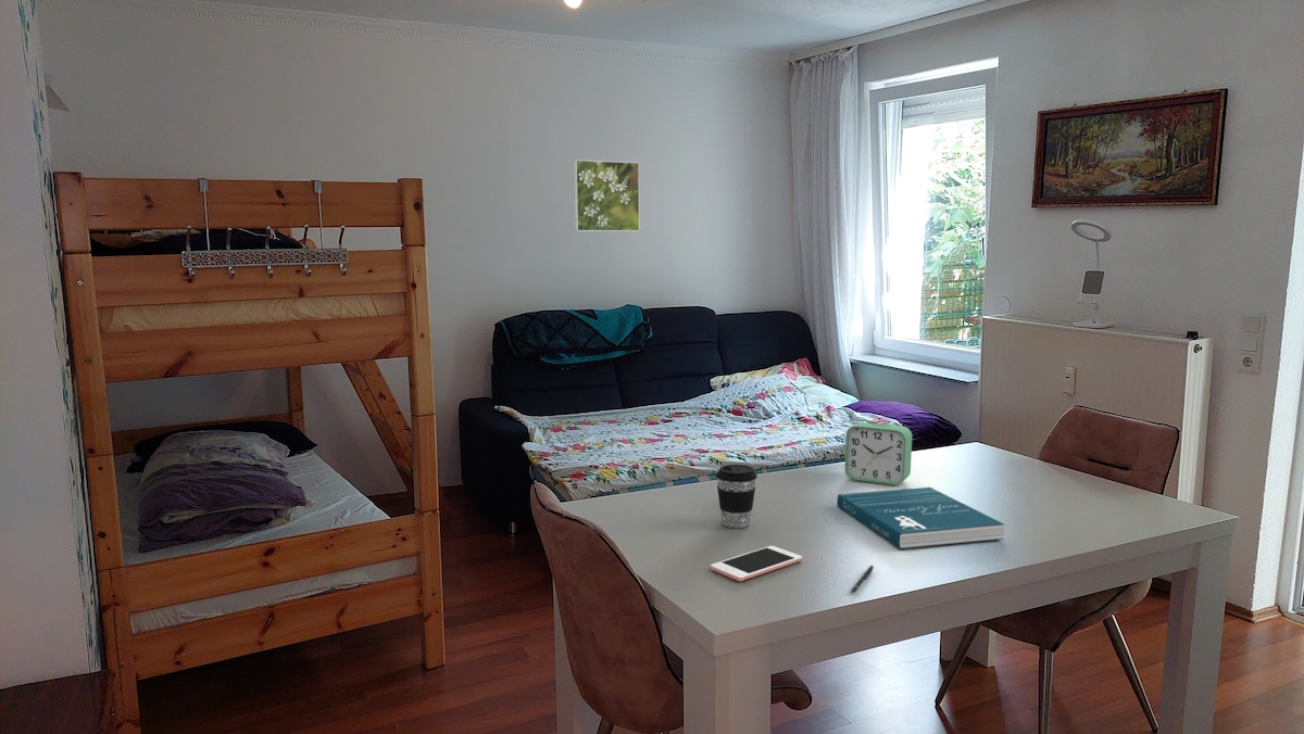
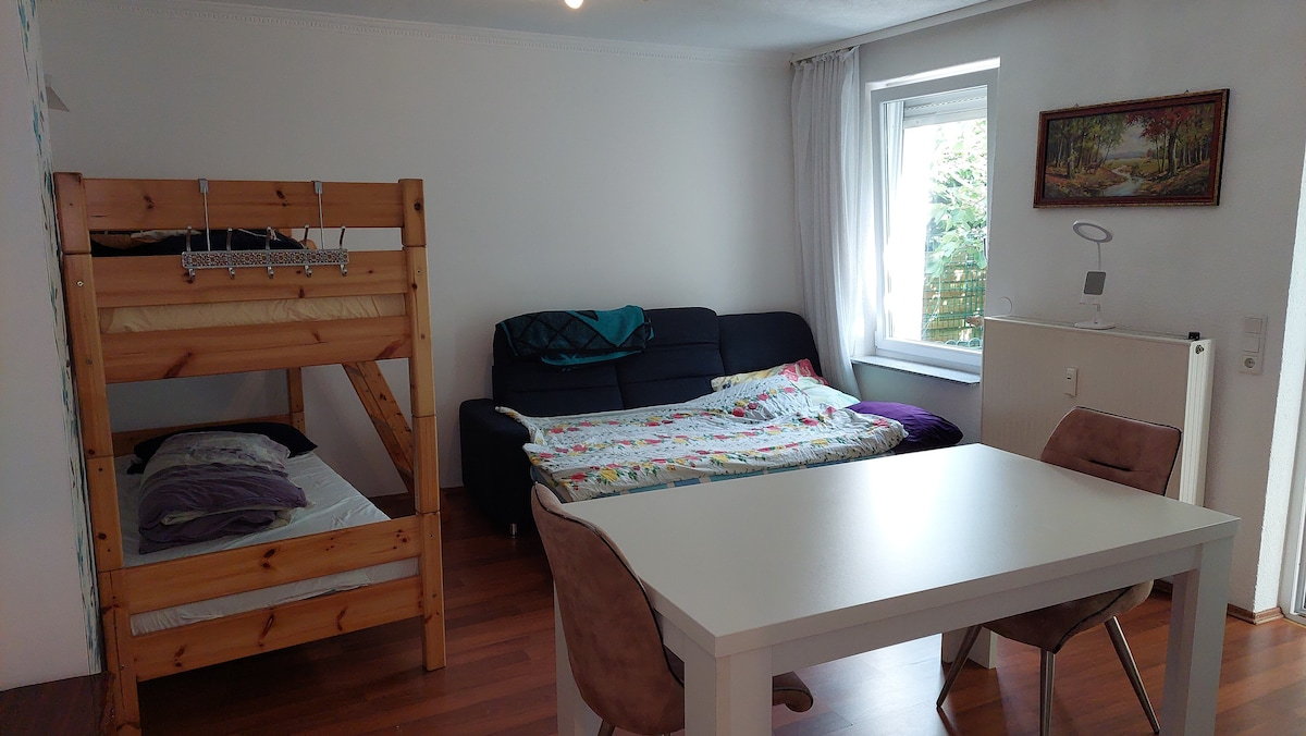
- pen [850,565,875,594]
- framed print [573,159,641,232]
- coffee cup [715,464,758,529]
- cell phone [710,545,803,582]
- book [836,486,1005,549]
- alarm clock [843,421,913,486]
